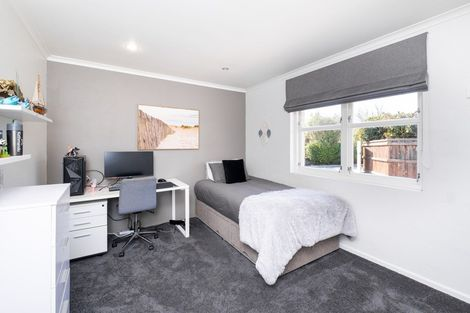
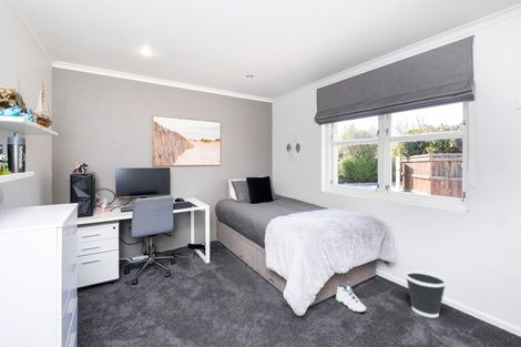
+ sneaker [335,280,367,313]
+ wastebasket [403,269,448,318]
